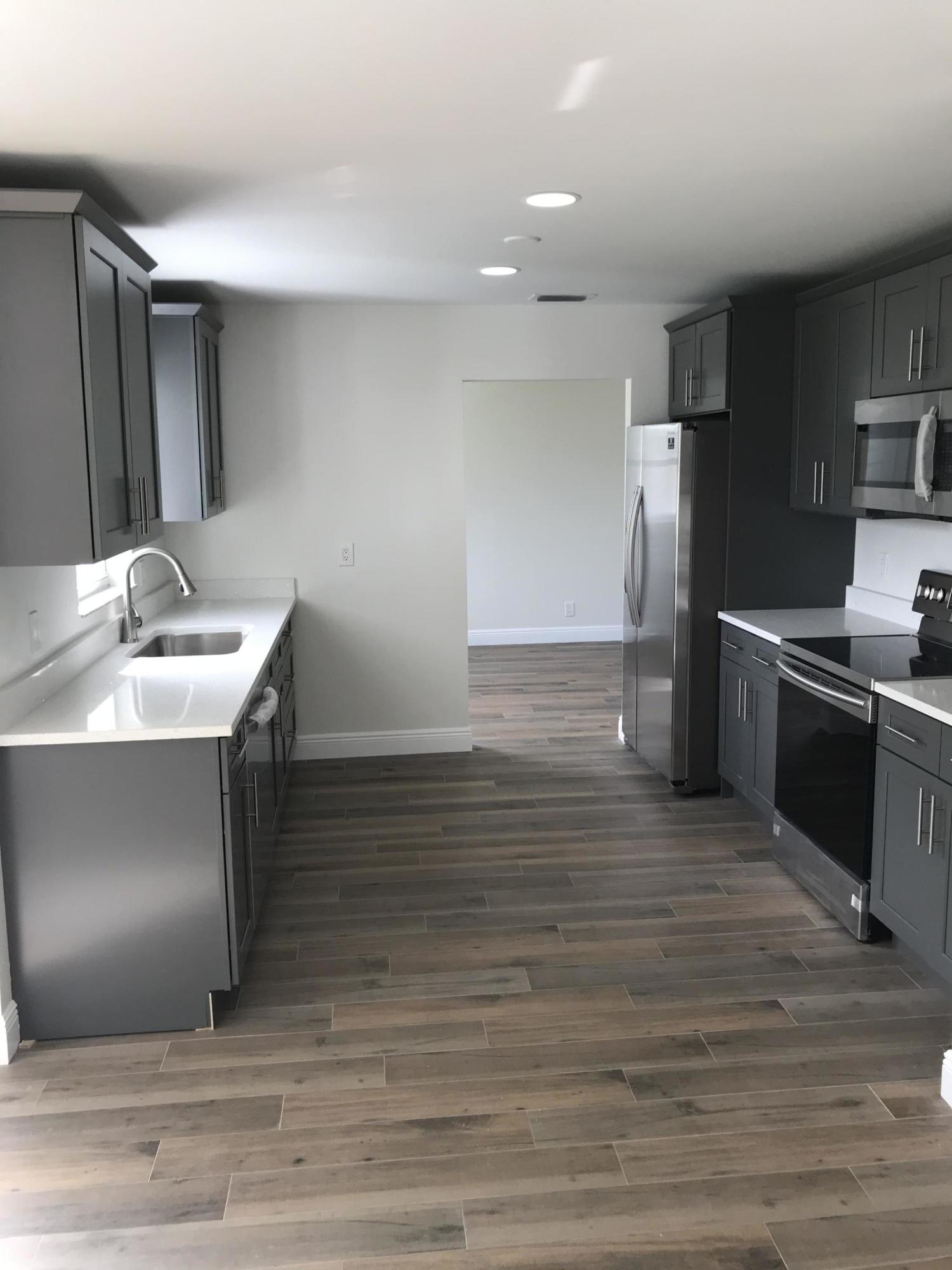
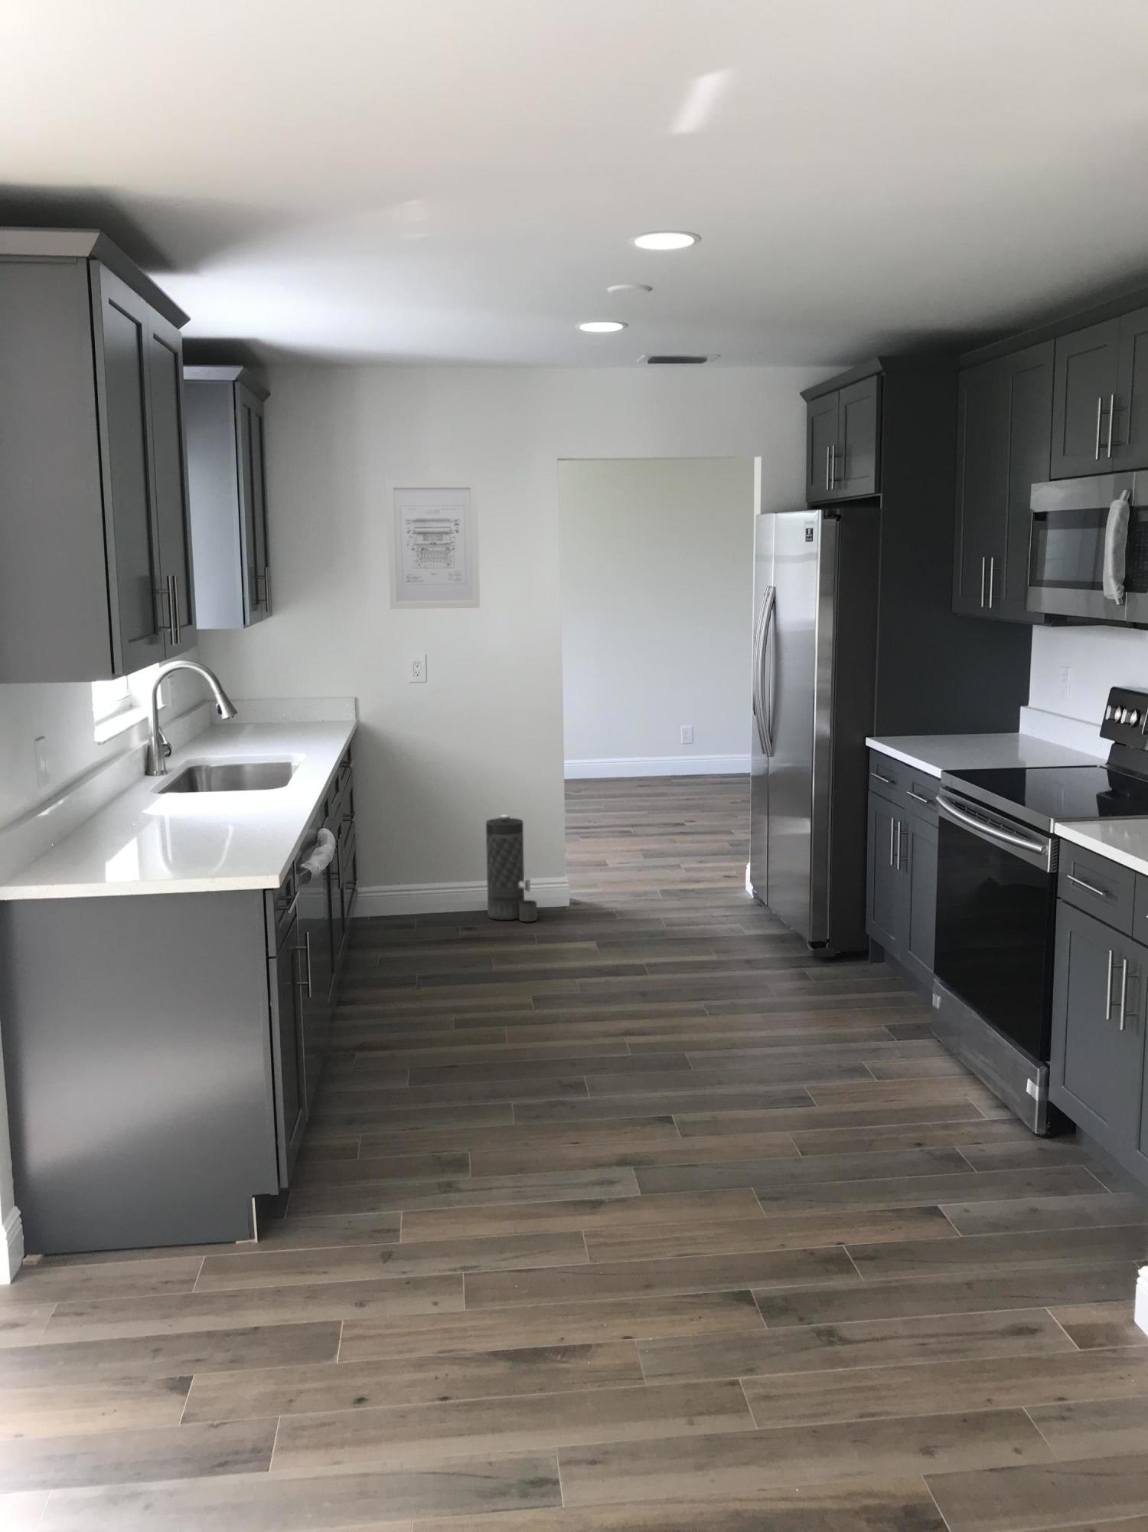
+ canister [485,814,538,923]
+ wall art [386,480,481,609]
